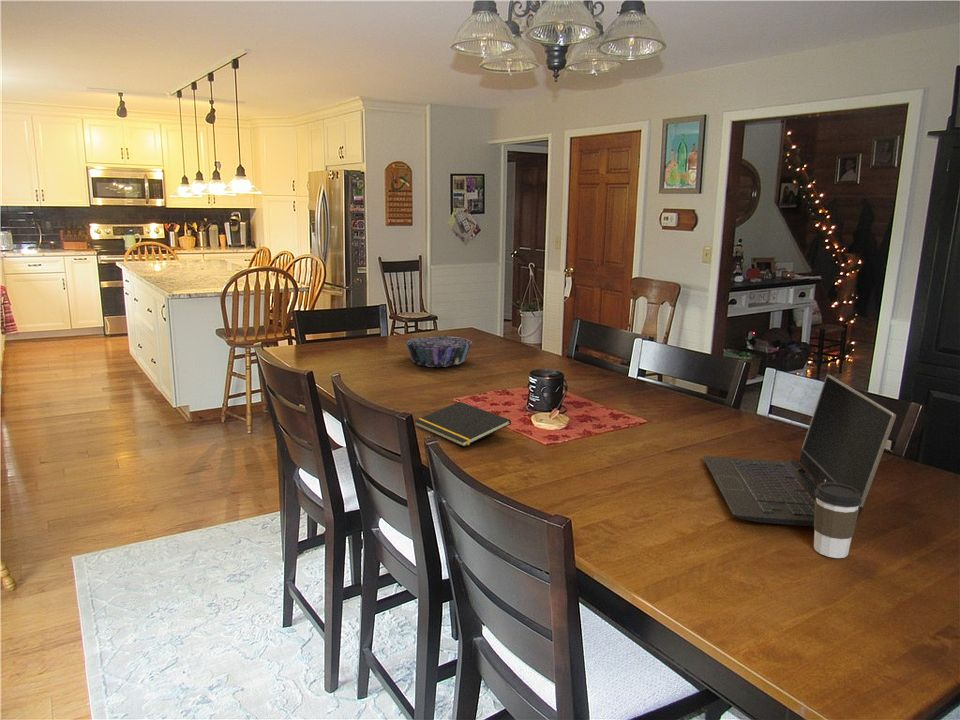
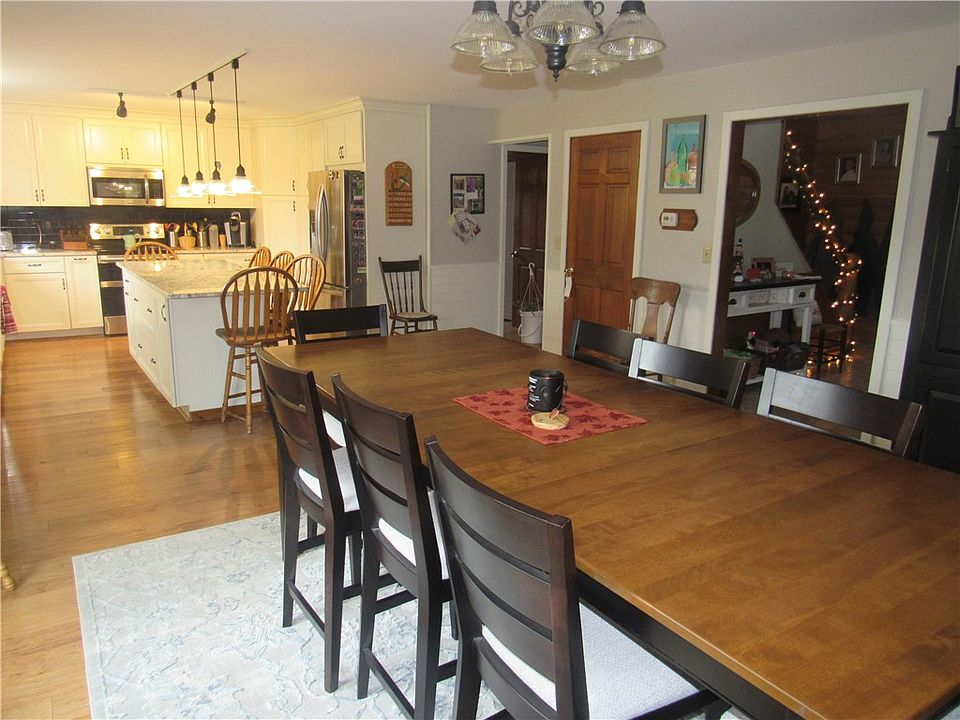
- coffee cup [813,482,862,559]
- laptop computer [702,373,897,527]
- notepad [413,401,512,448]
- decorative bowl [404,335,473,368]
